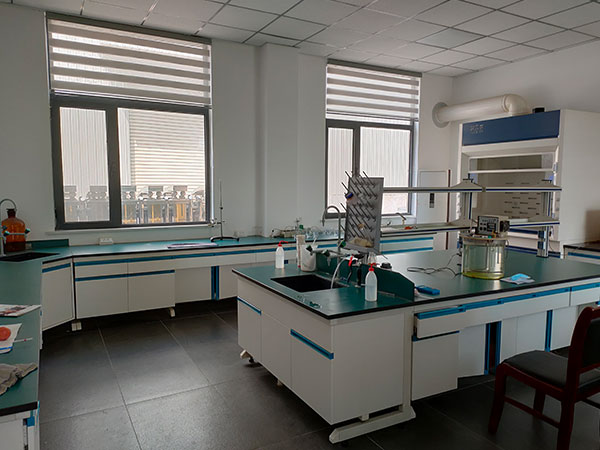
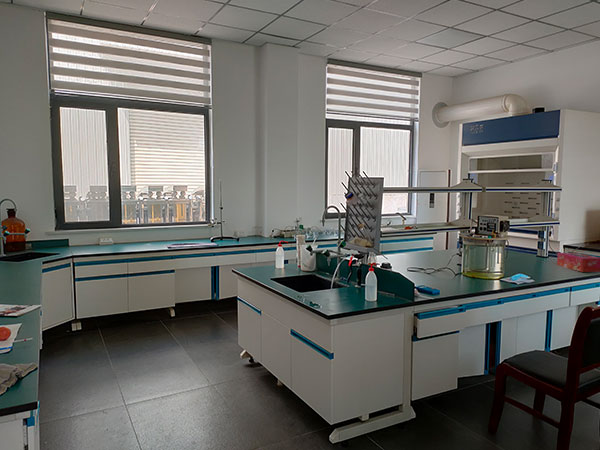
+ tissue box [556,252,600,273]
